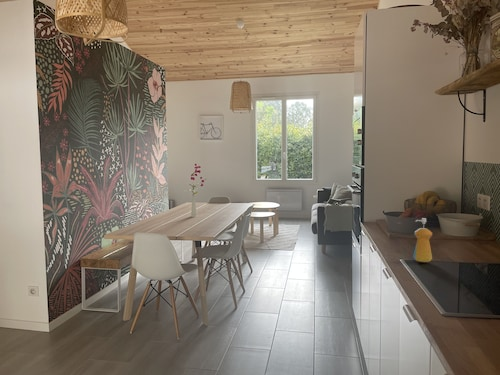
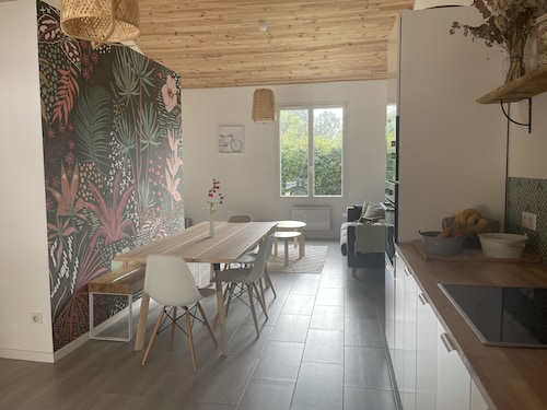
- soap dispenser [412,217,433,263]
